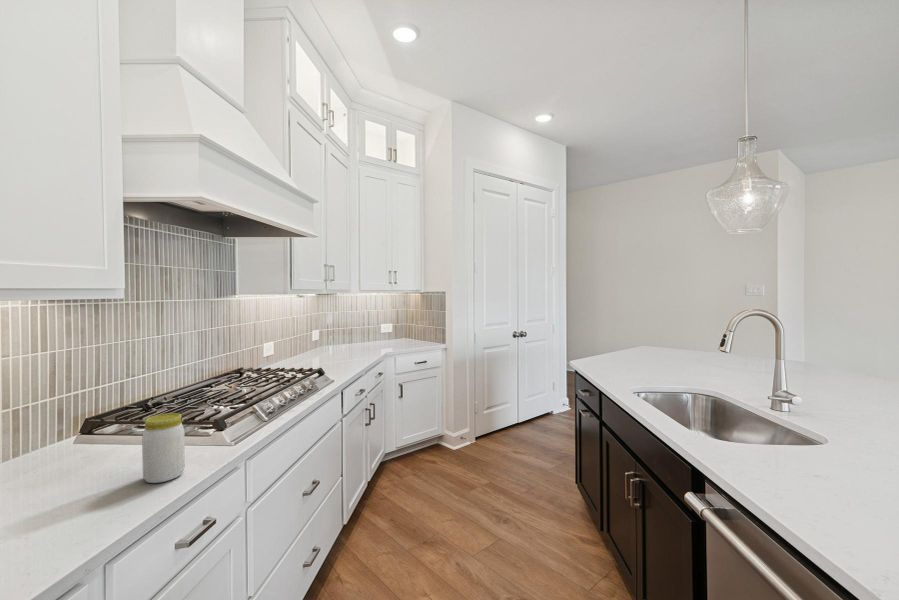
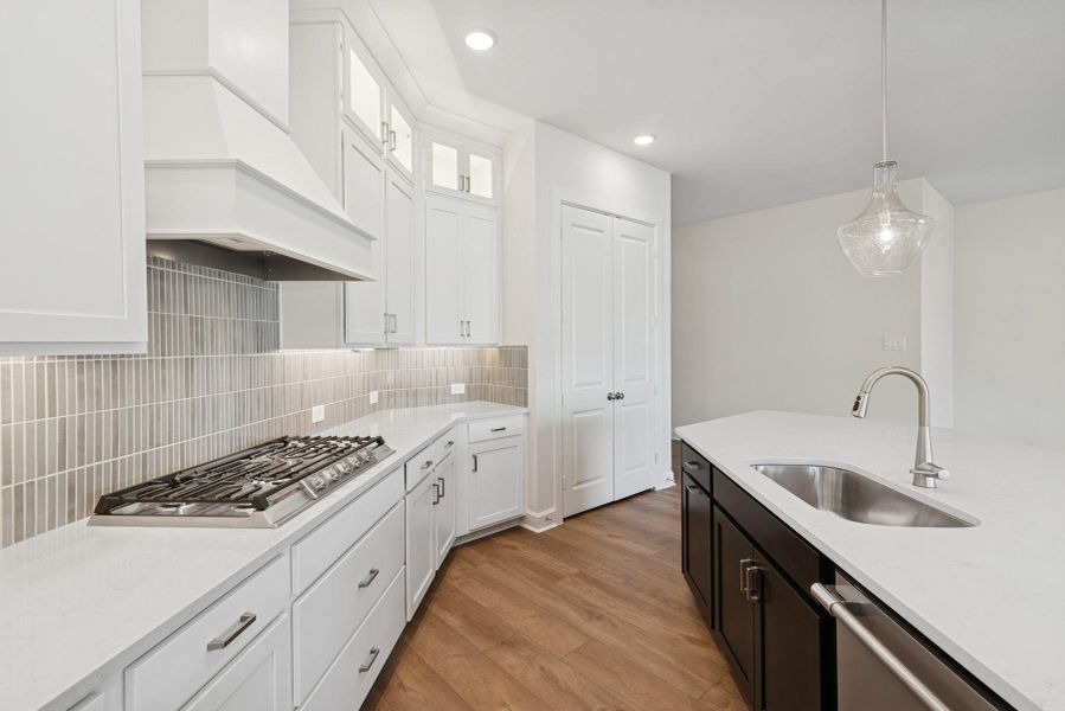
- jar [141,412,186,484]
